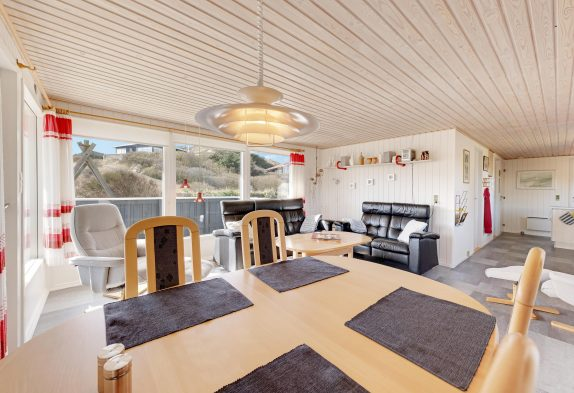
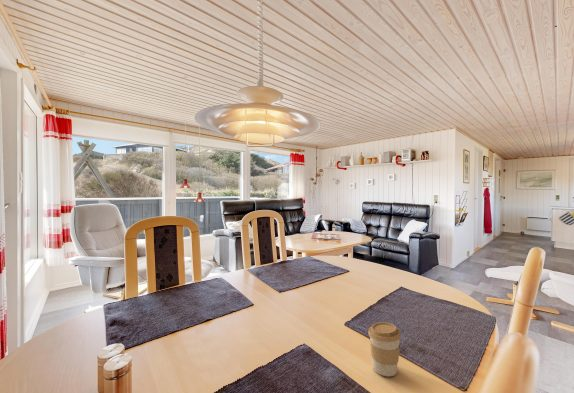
+ coffee cup [367,321,402,377]
